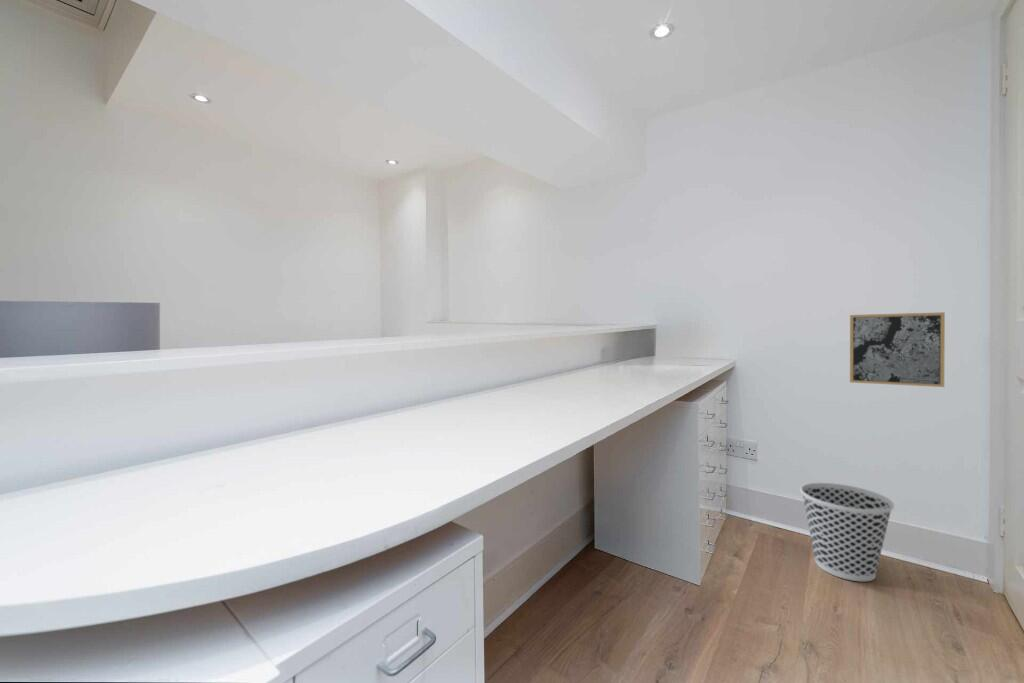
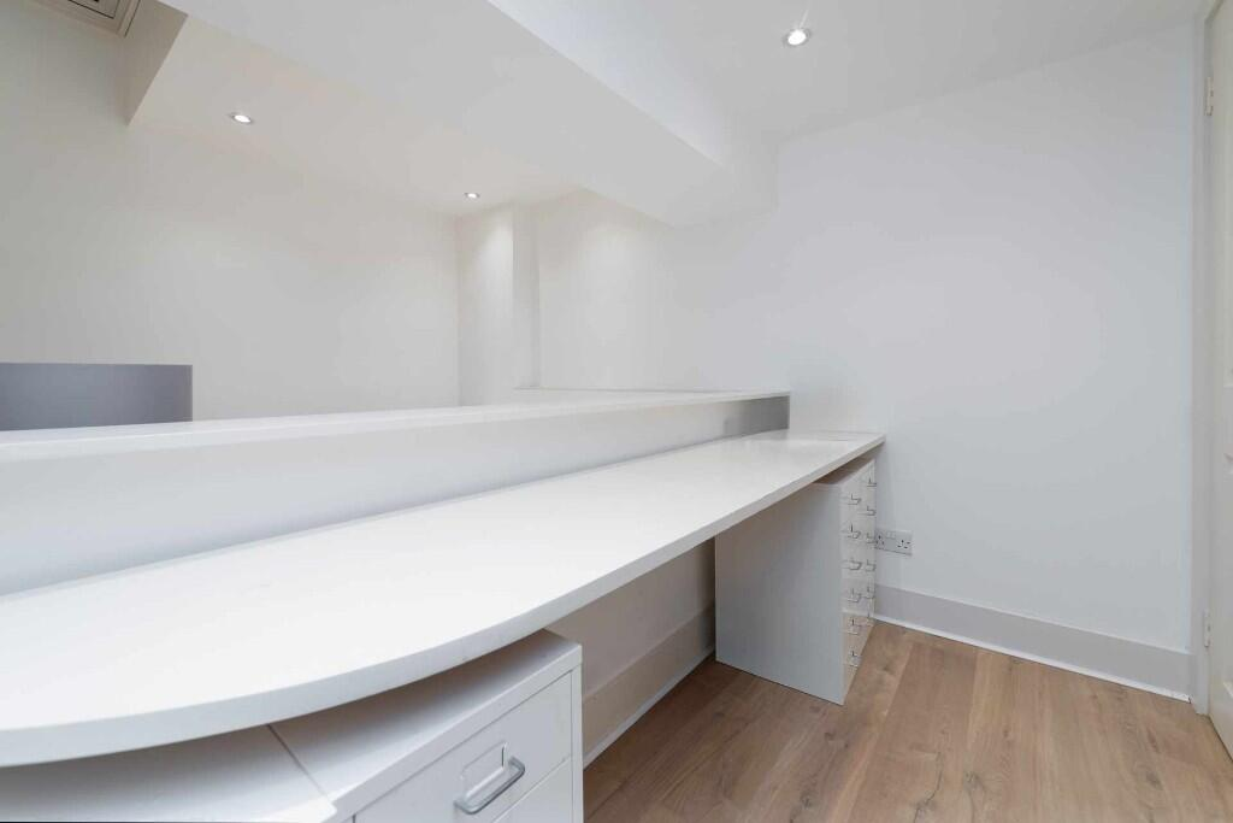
- wastebasket [799,482,895,583]
- wall art [849,311,946,388]
